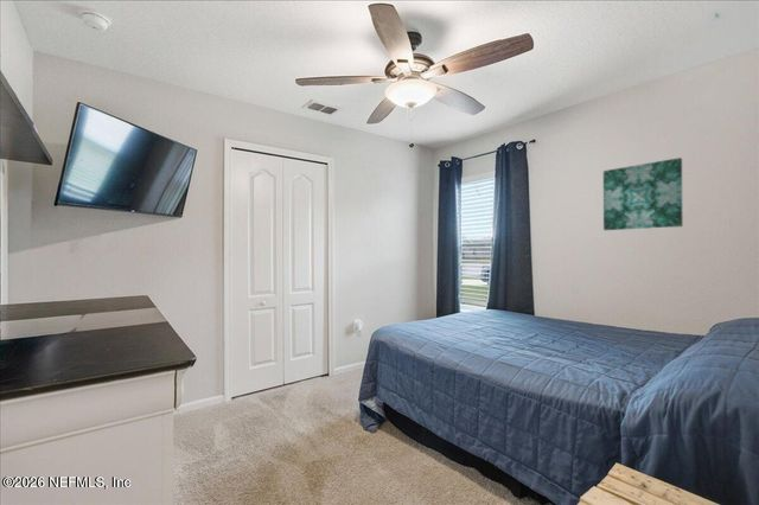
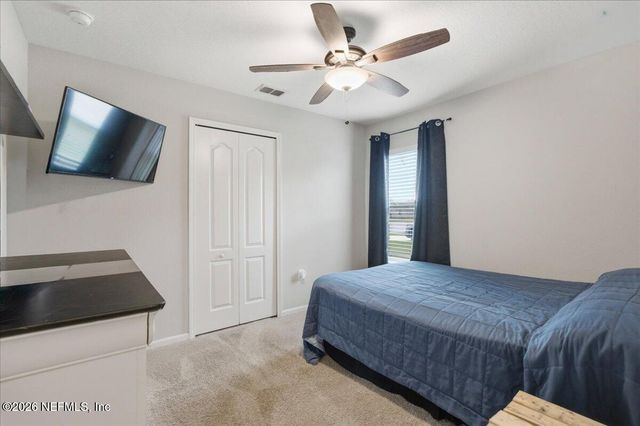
- wall art [602,156,684,231]
